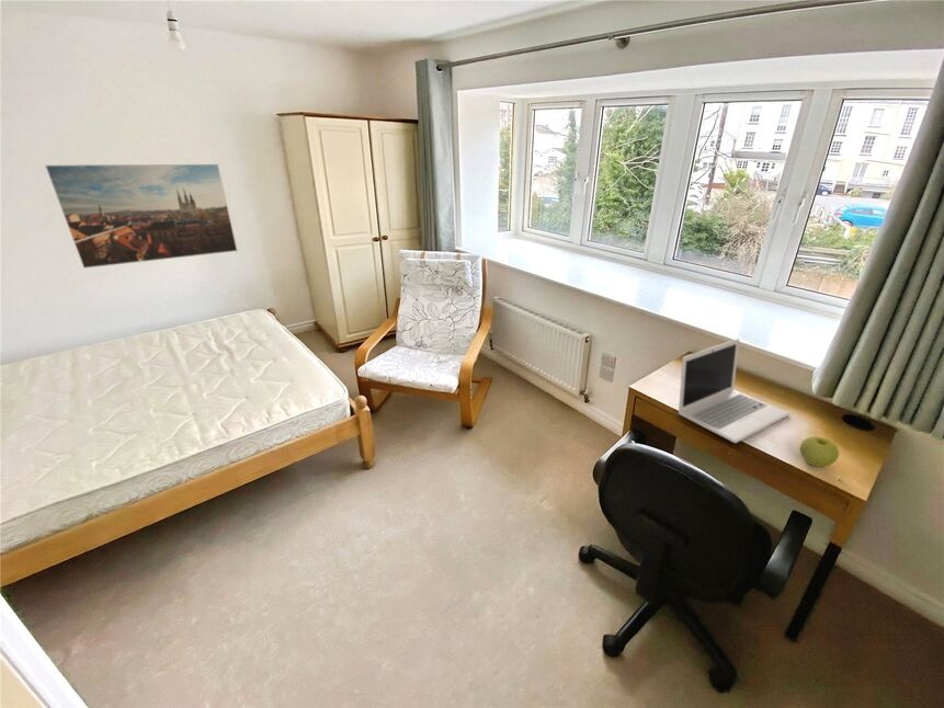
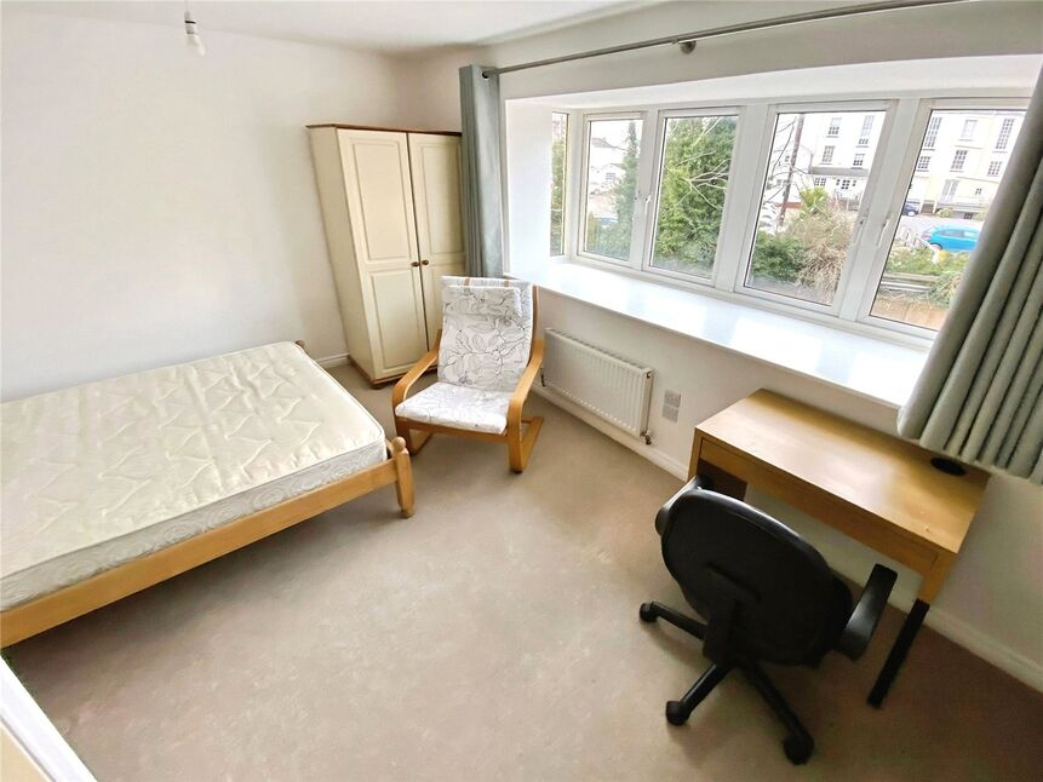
- apple [799,435,840,468]
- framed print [44,163,239,270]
- laptop [678,338,791,444]
